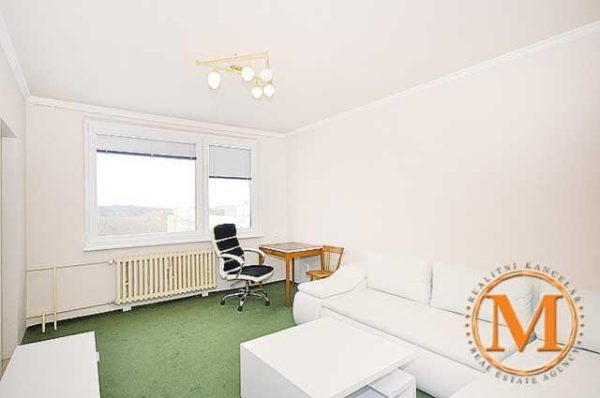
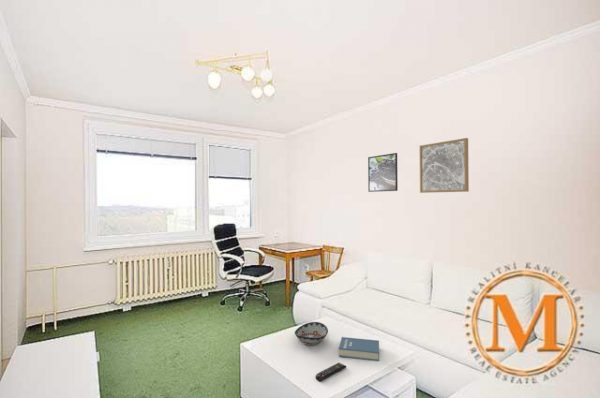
+ book [338,336,380,362]
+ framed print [367,152,399,193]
+ decorative bowl [294,321,329,346]
+ wall art [419,137,470,194]
+ remote control [315,362,348,382]
